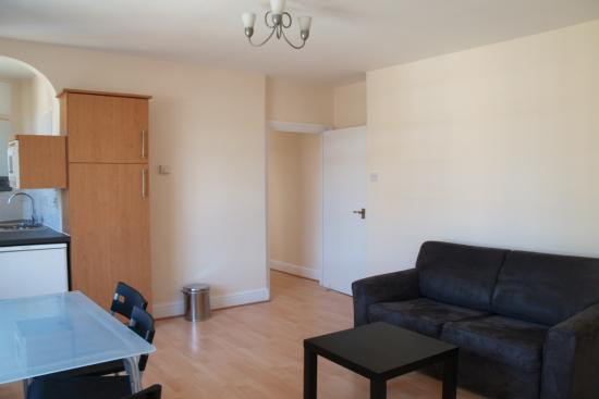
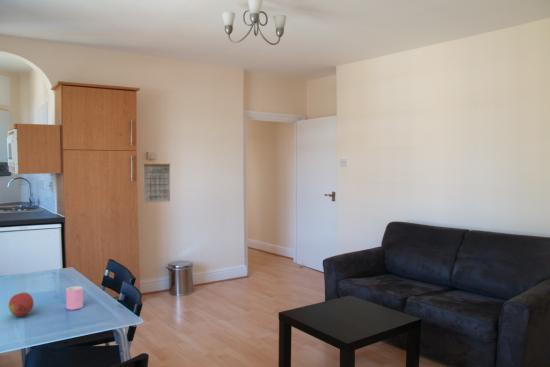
+ calendar [143,154,171,203]
+ fruit [8,291,35,318]
+ cup [65,285,84,311]
